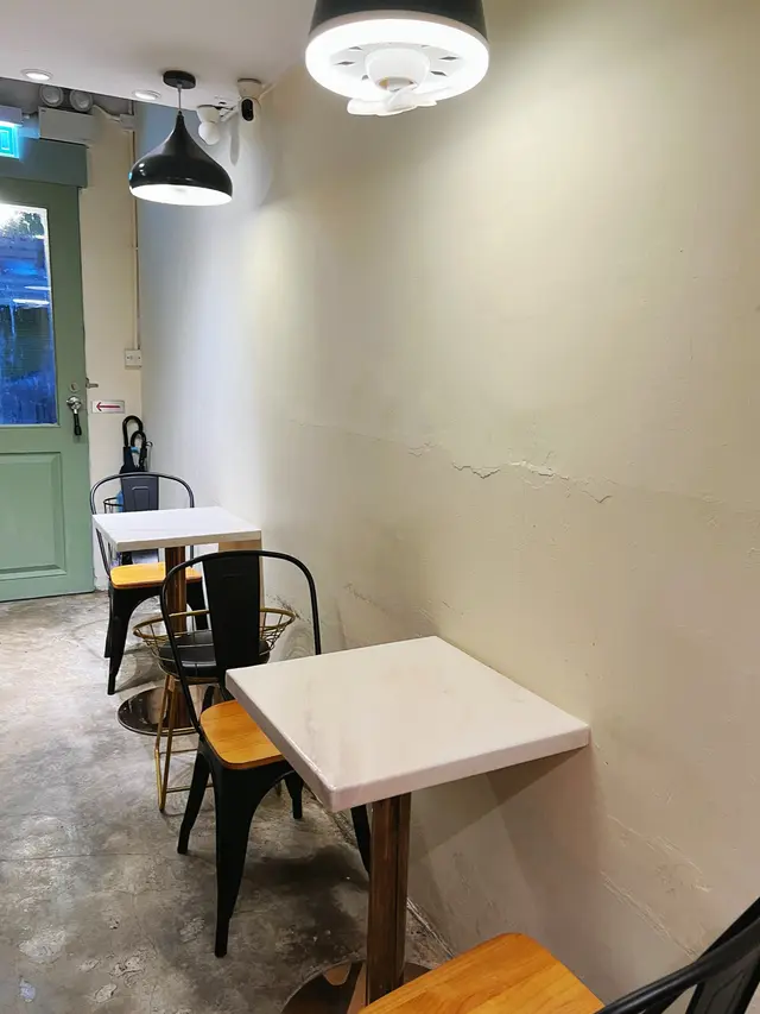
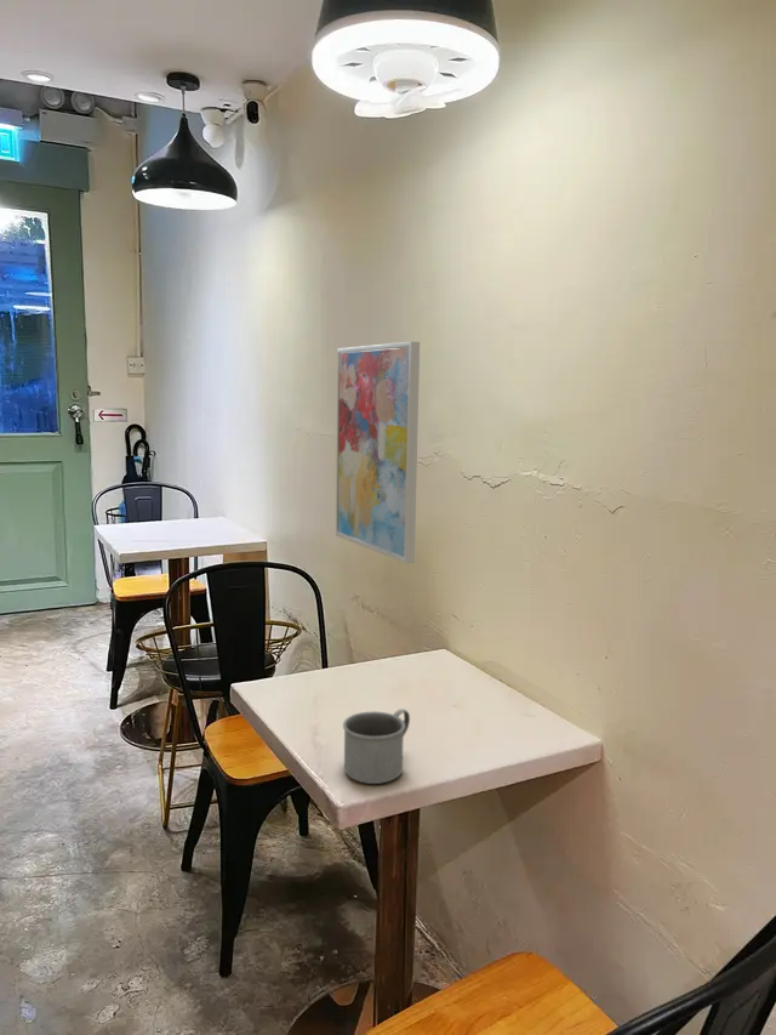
+ wall art [335,341,421,565]
+ mug [342,709,411,785]
